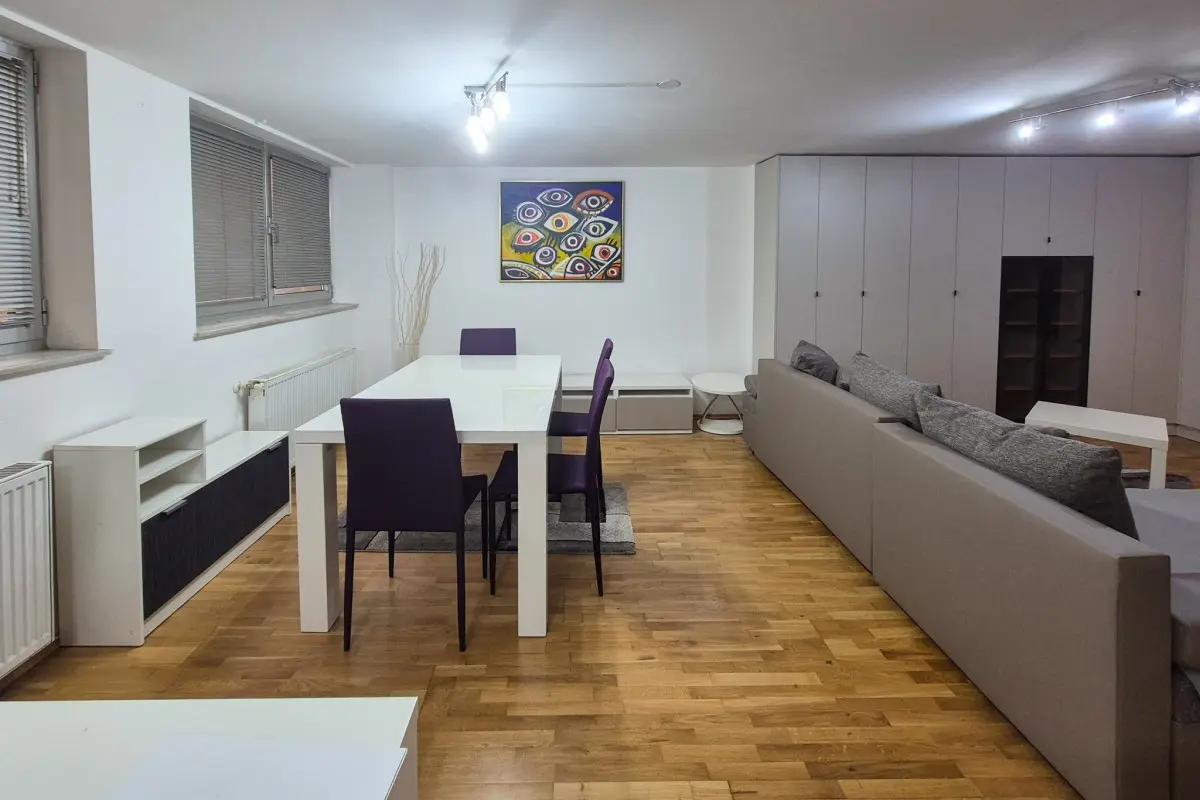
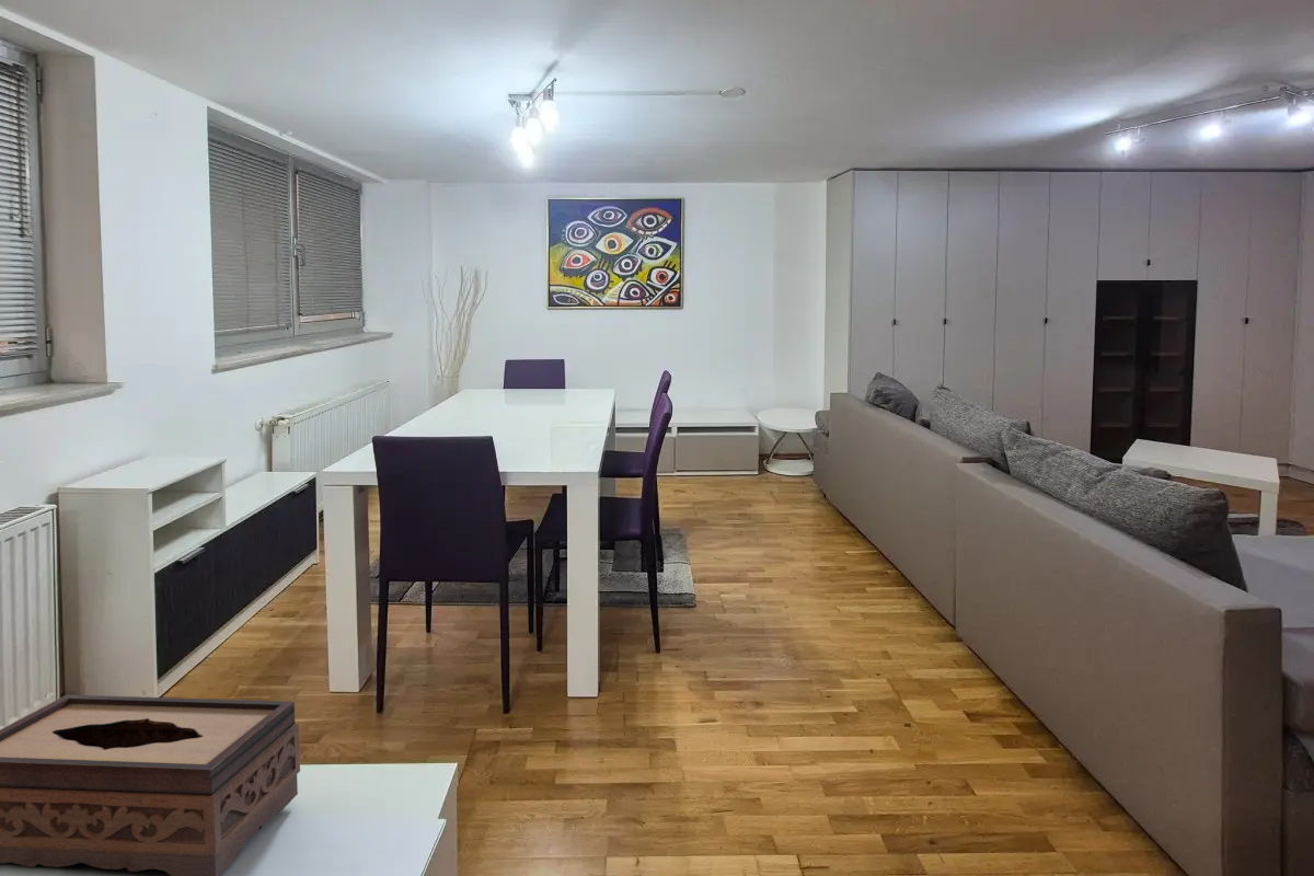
+ tissue box [0,694,301,876]
